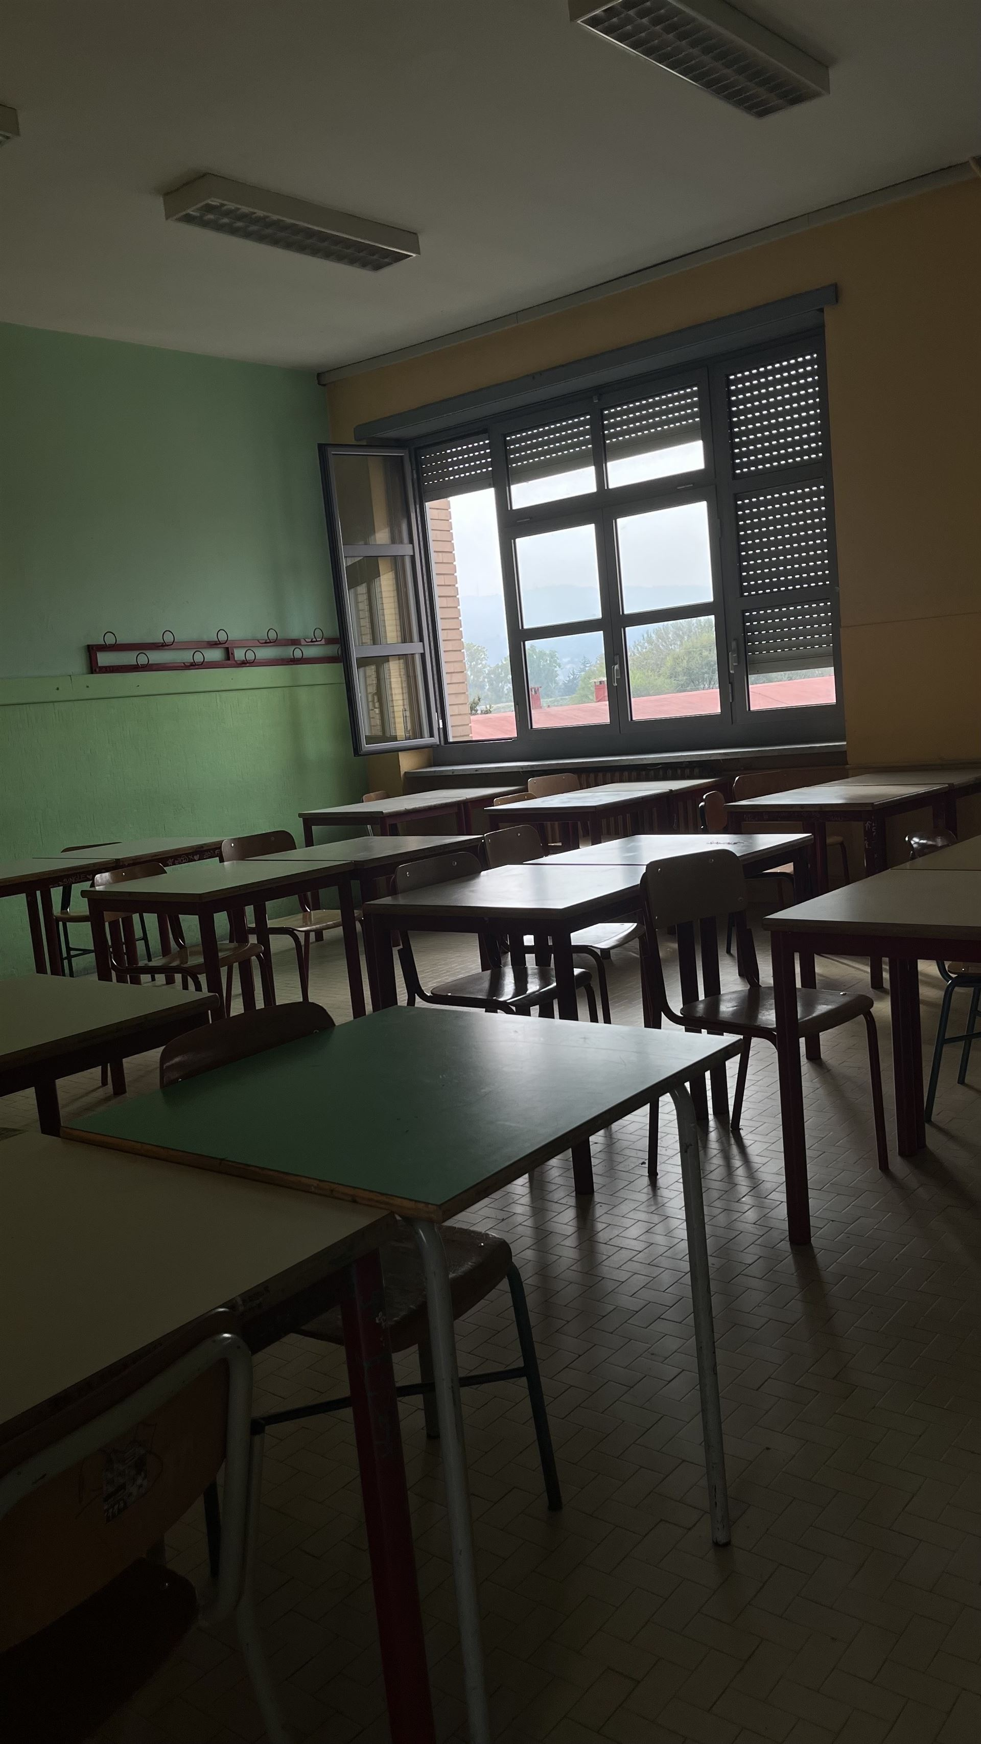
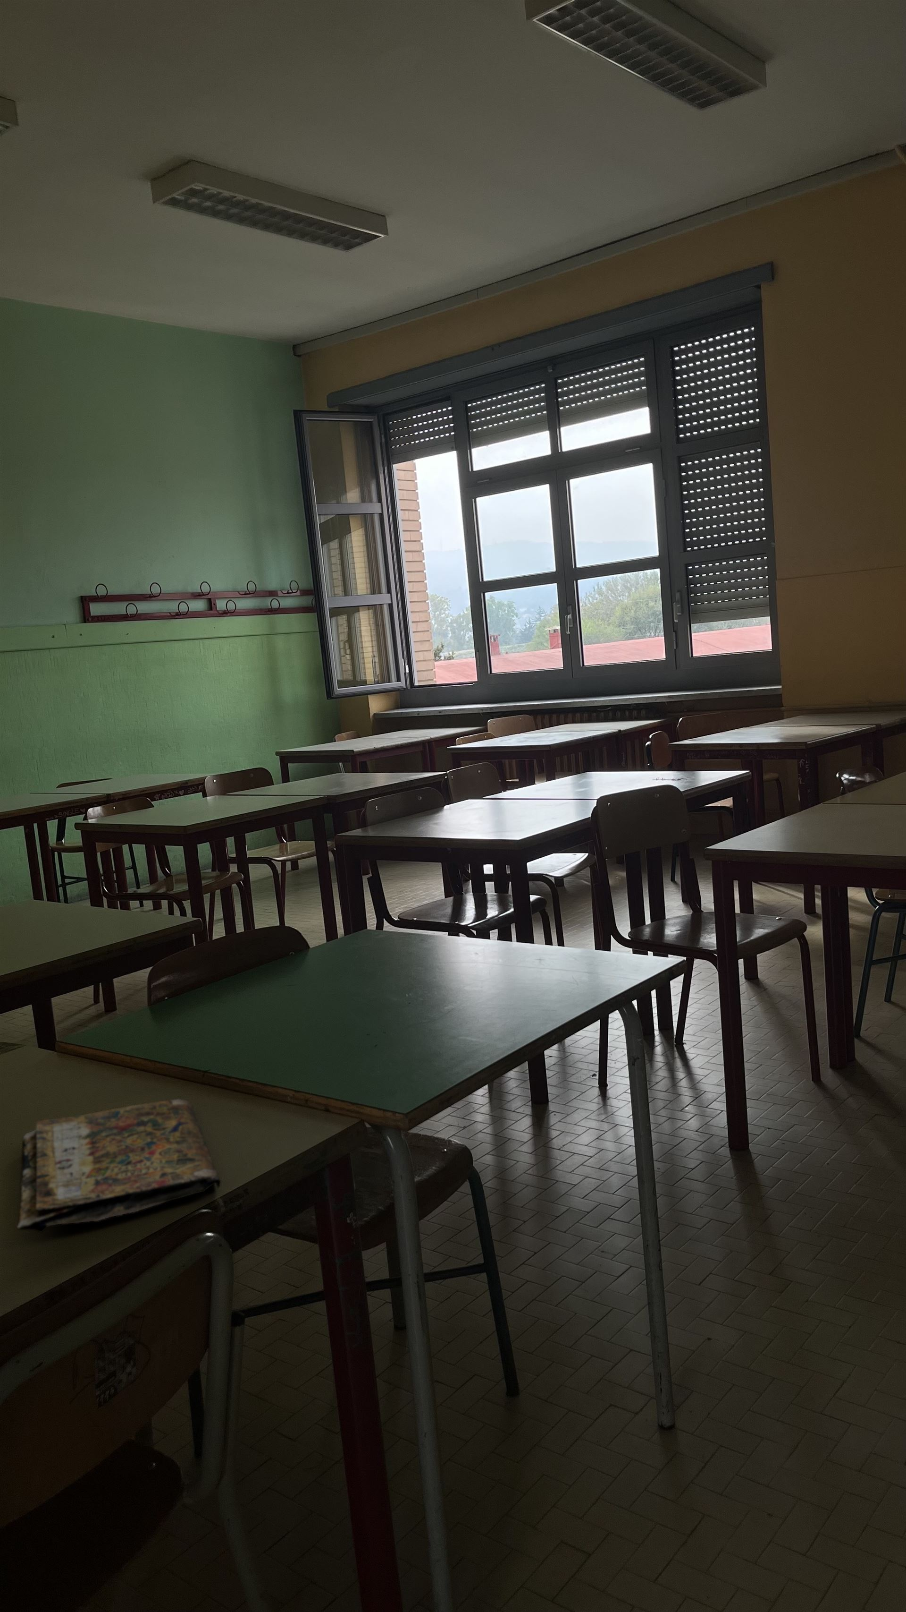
+ book [17,1098,221,1233]
